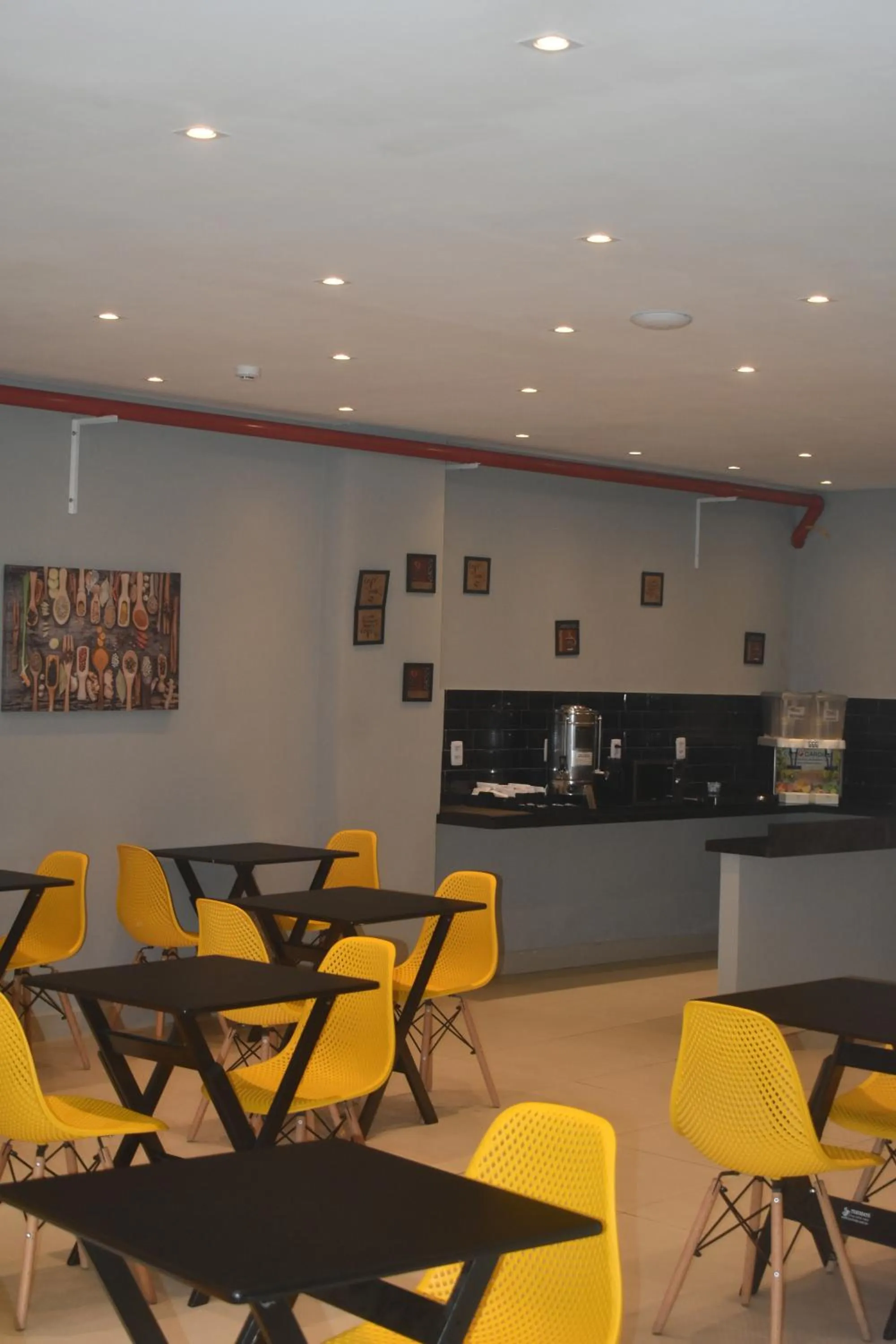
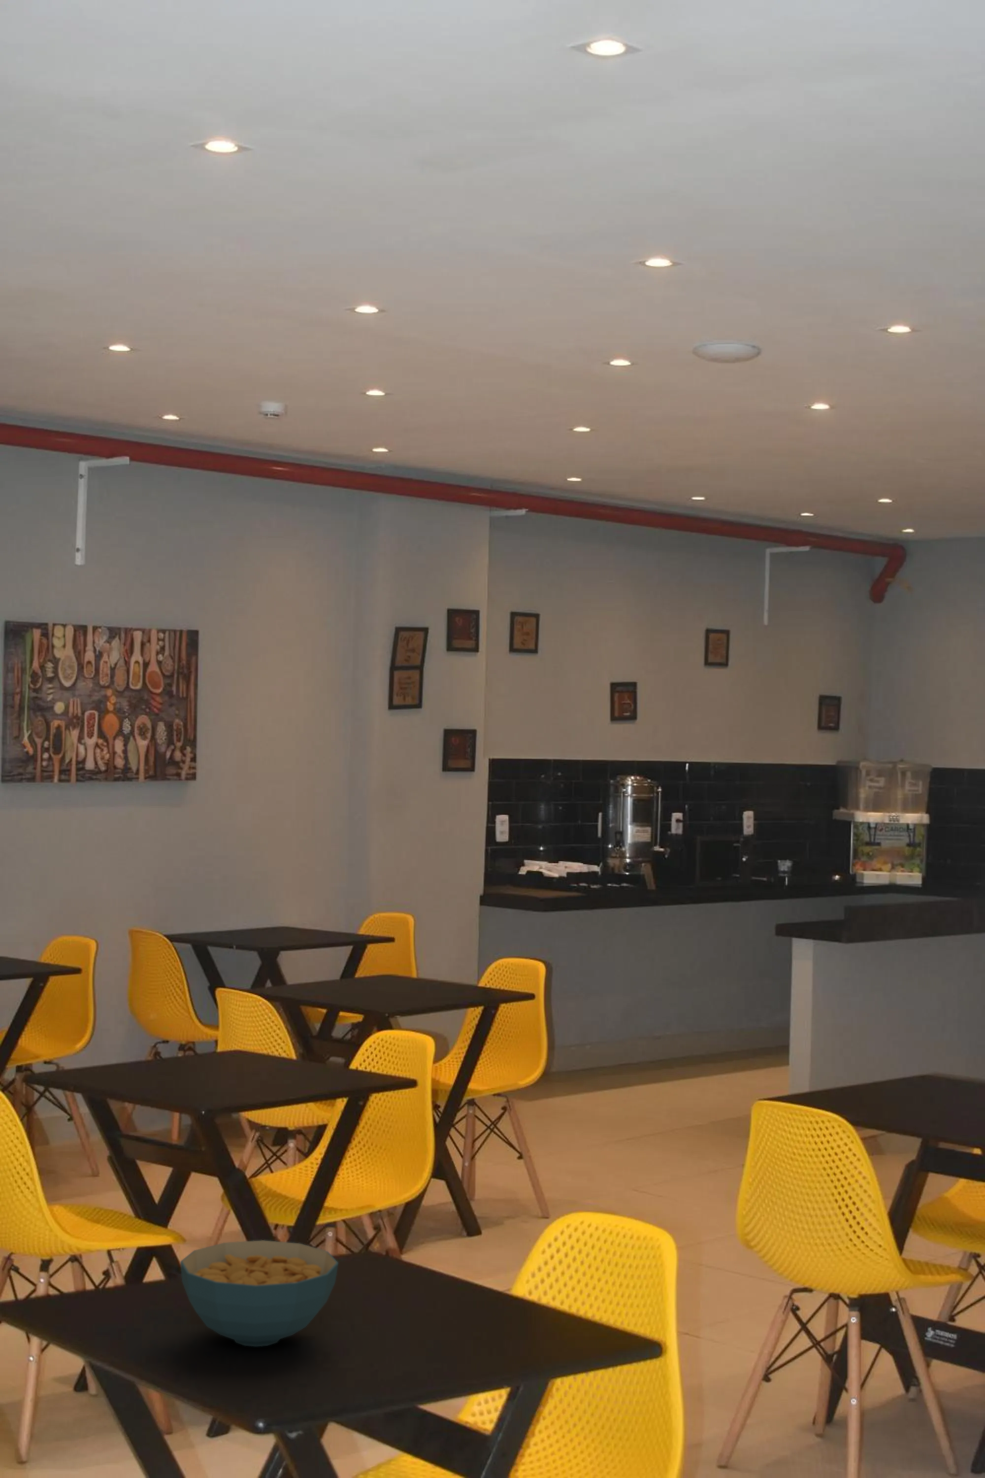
+ cereal bowl [180,1239,339,1347]
